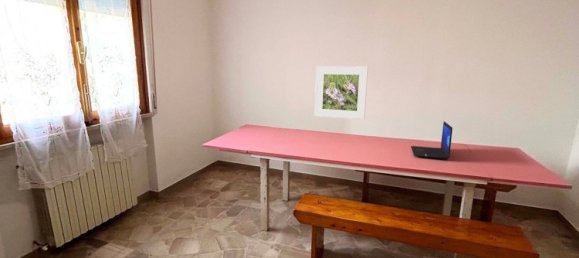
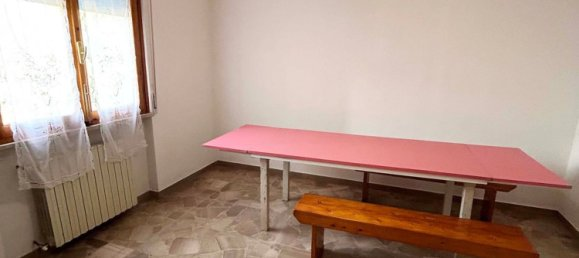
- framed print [314,65,369,120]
- laptop [410,120,453,160]
